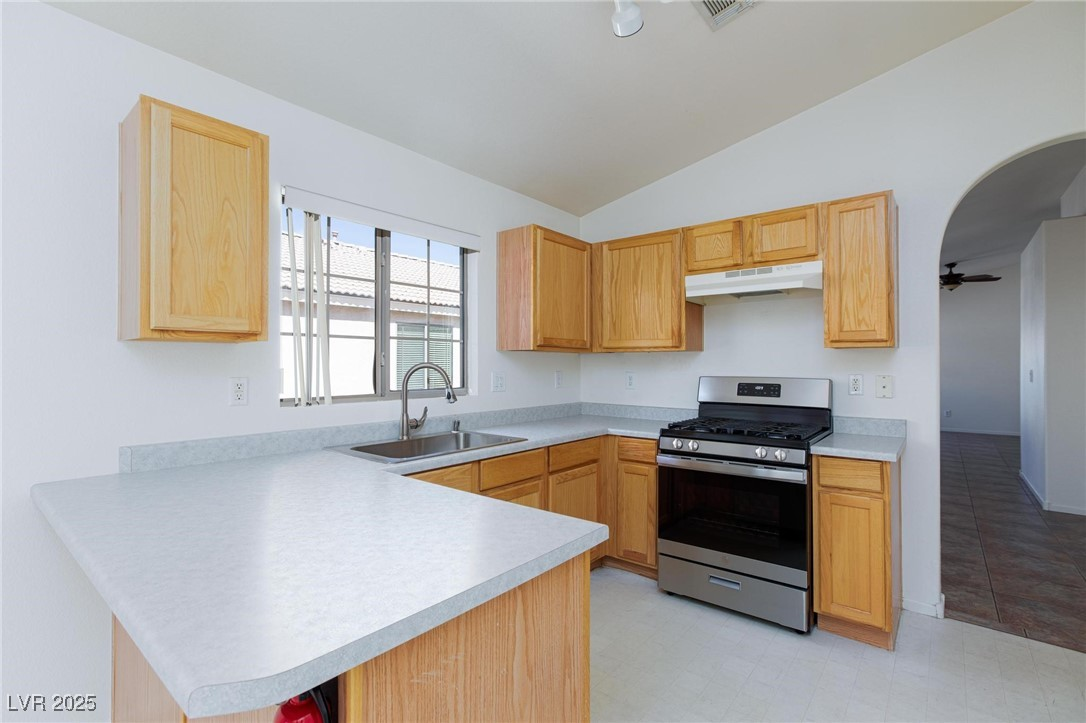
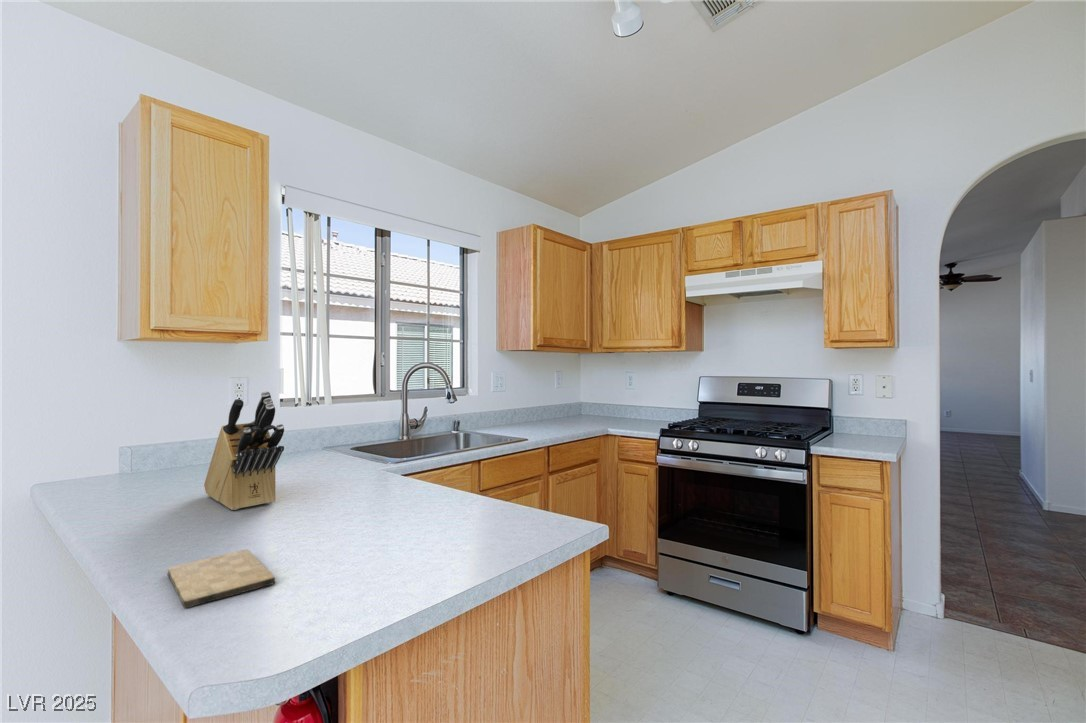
+ cutting board [166,549,277,609]
+ knife block [203,390,285,511]
